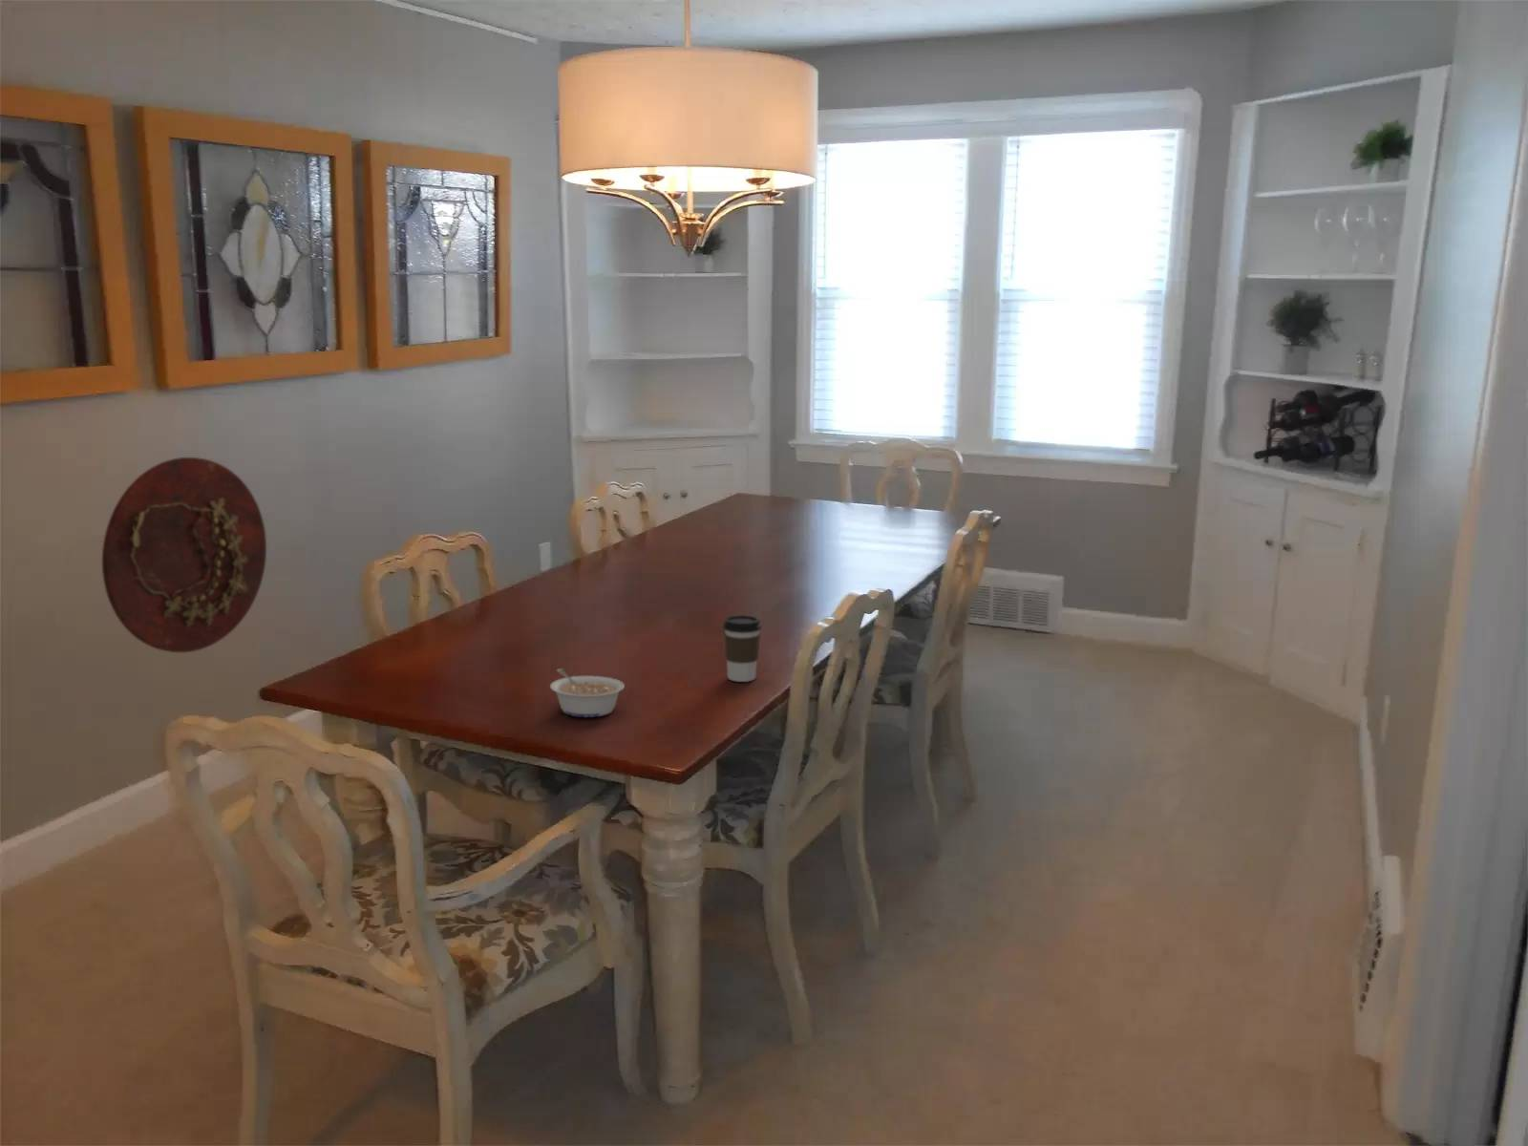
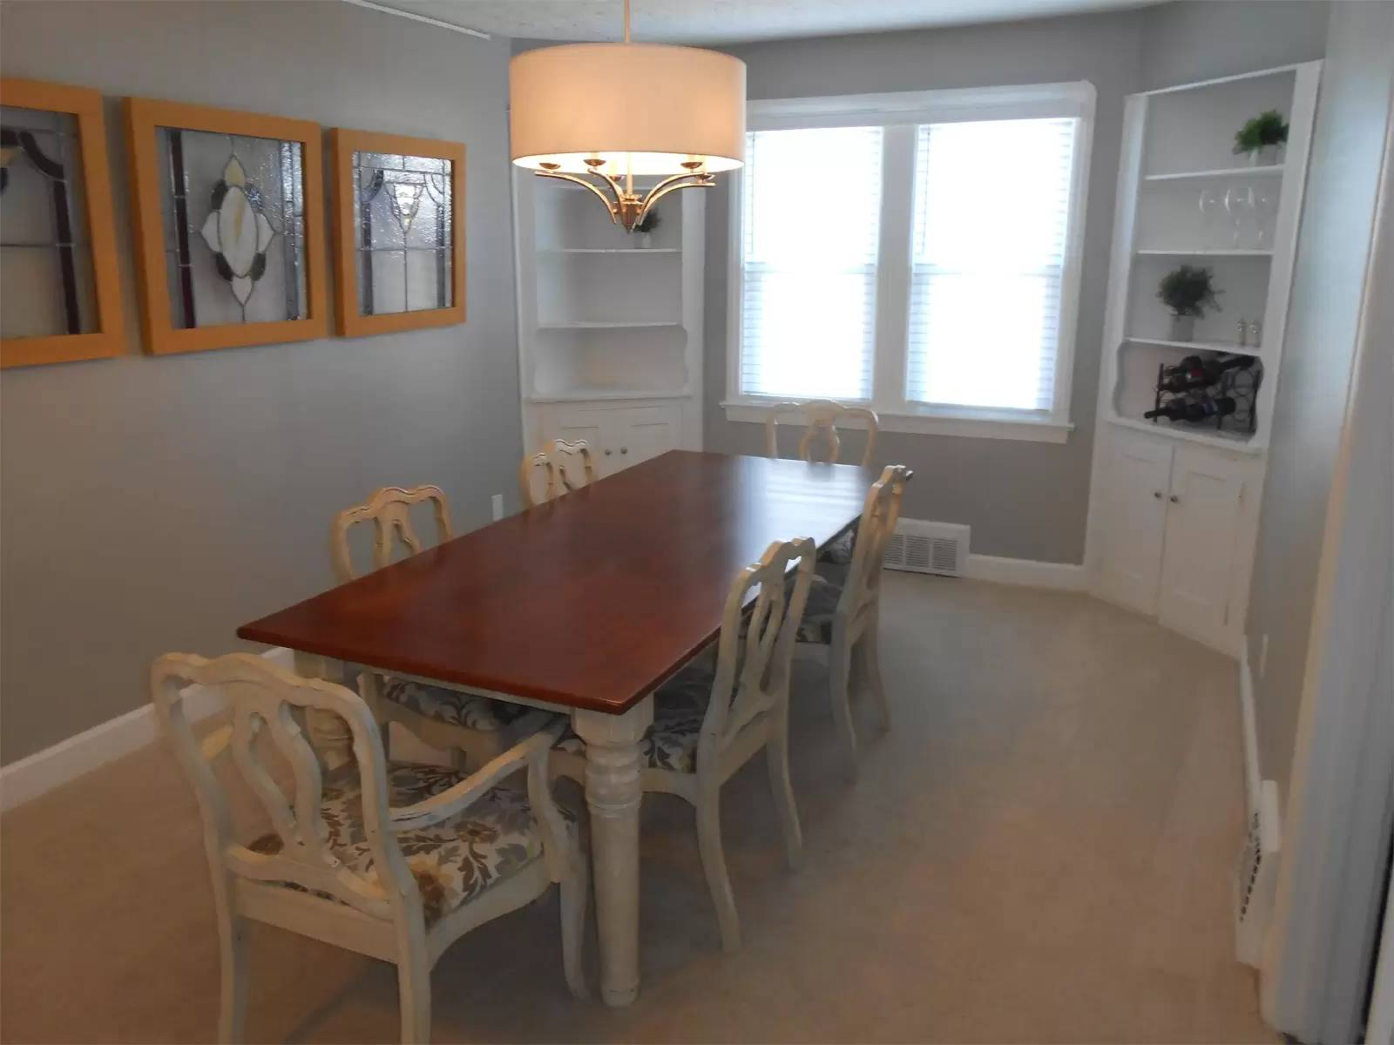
- legume [549,668,626,719]
- coffee cup [722,614,762,683]
- decorative platter [101,456,267,654]
